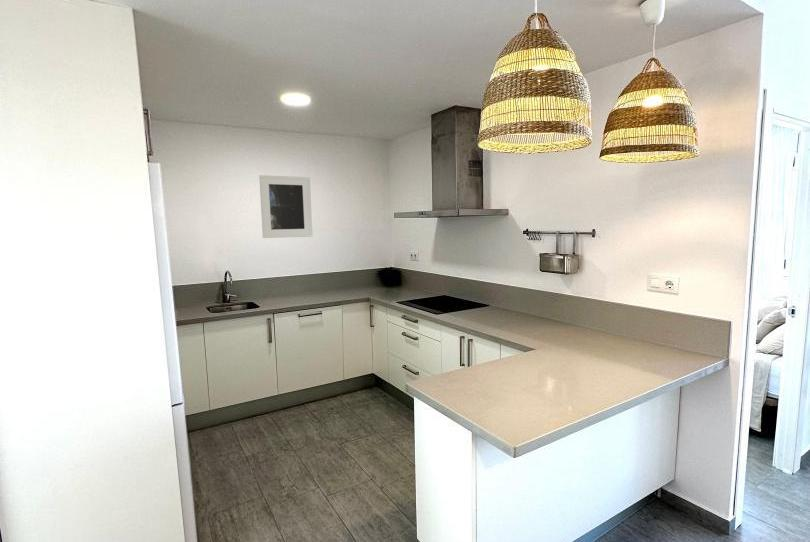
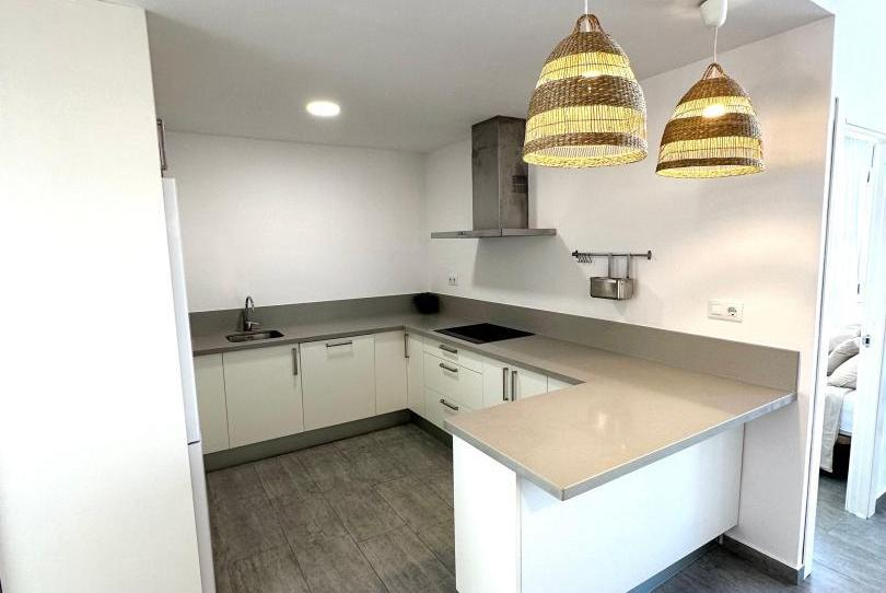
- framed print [258,174,314,239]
